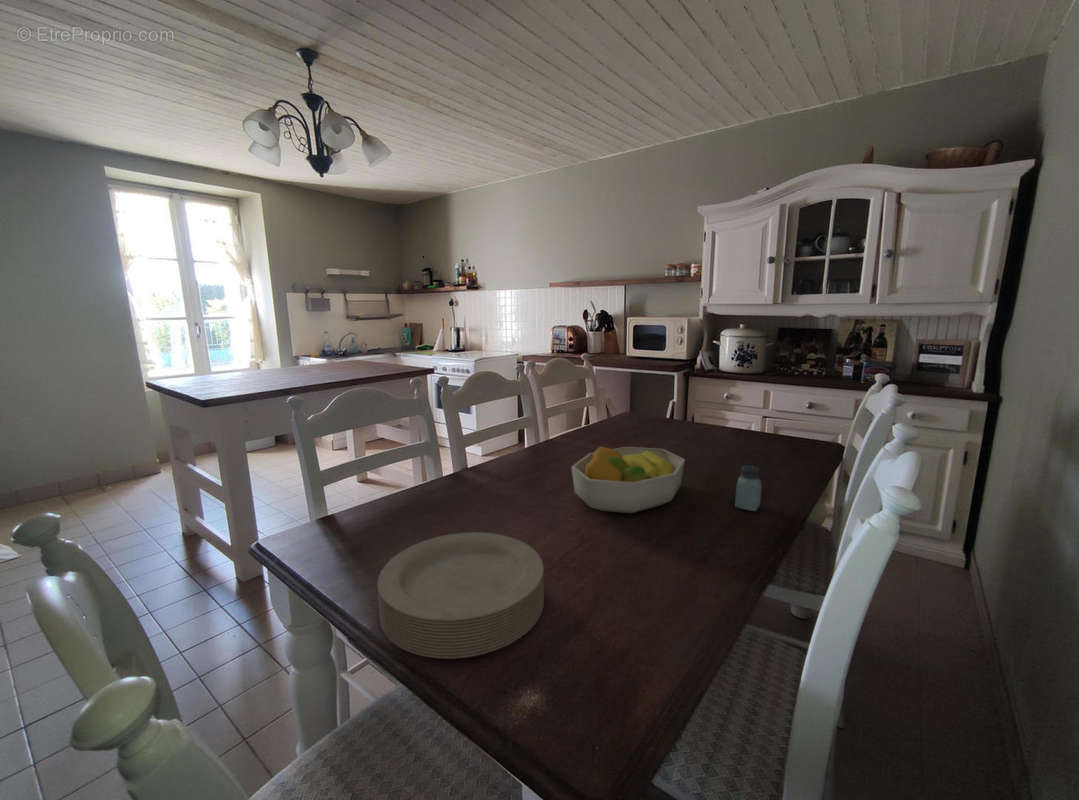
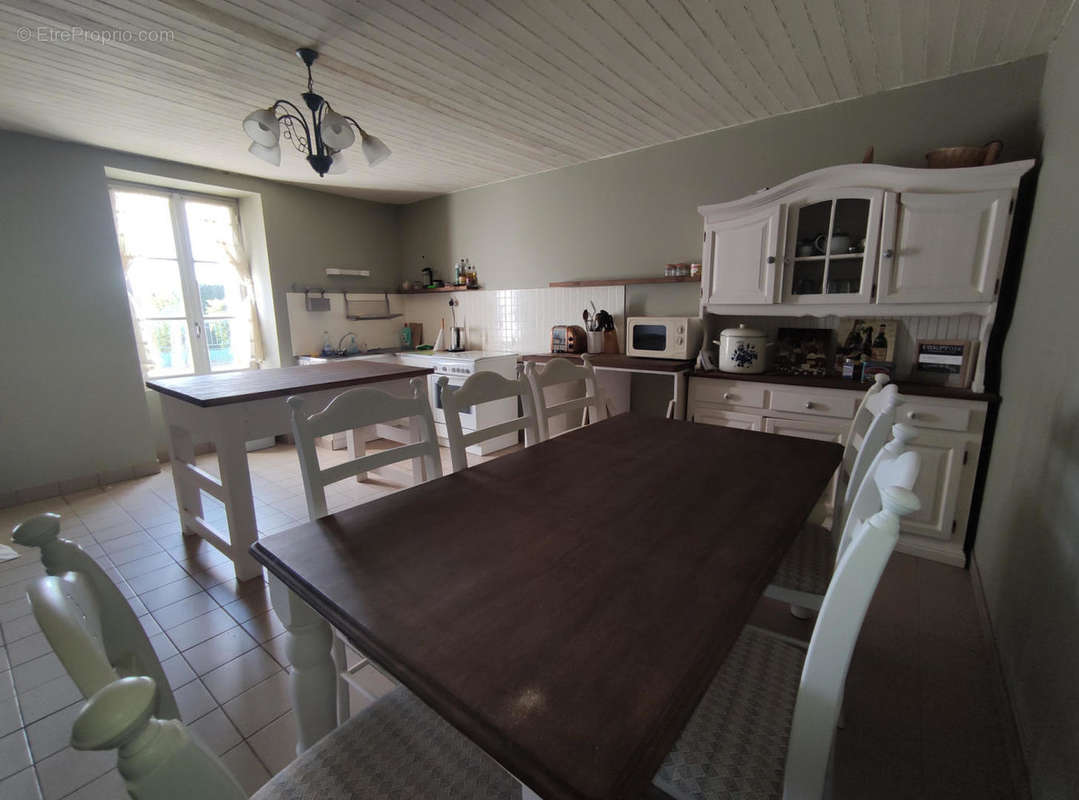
- plate [376,531,545,660]
- saltshaker [734,464,762,512]
- fruit bowl [570,445,686,514]
